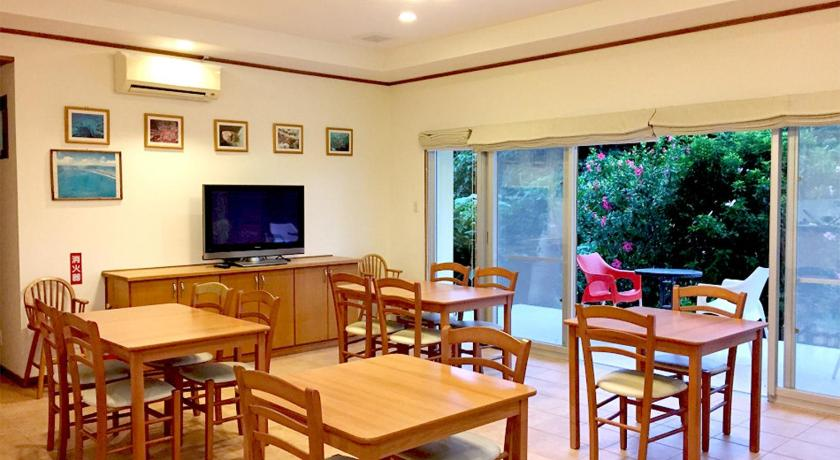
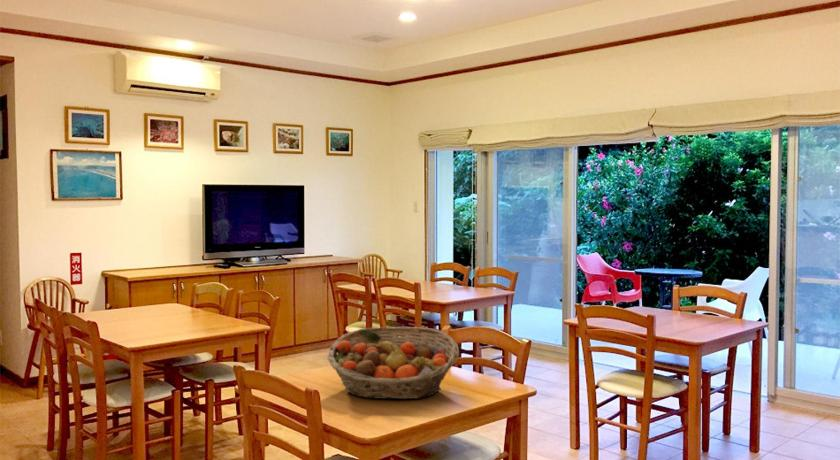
+ fruit basket [326,326,460,400]
